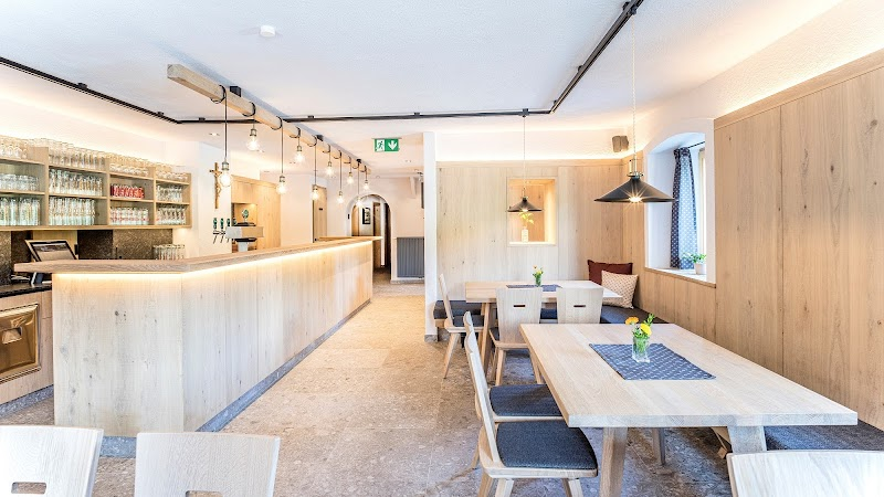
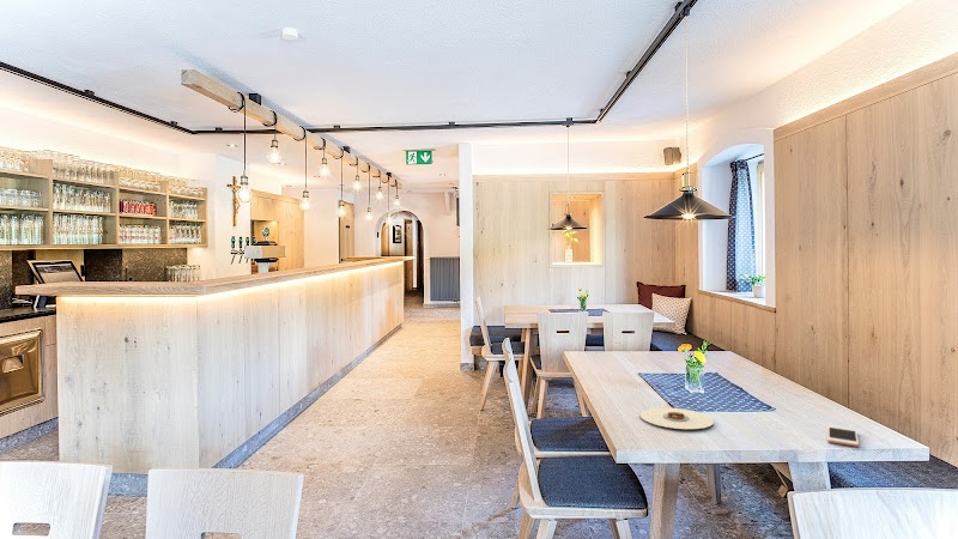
+ plate [639,407,715,430]
+ cell phone [826,425,860,448]
